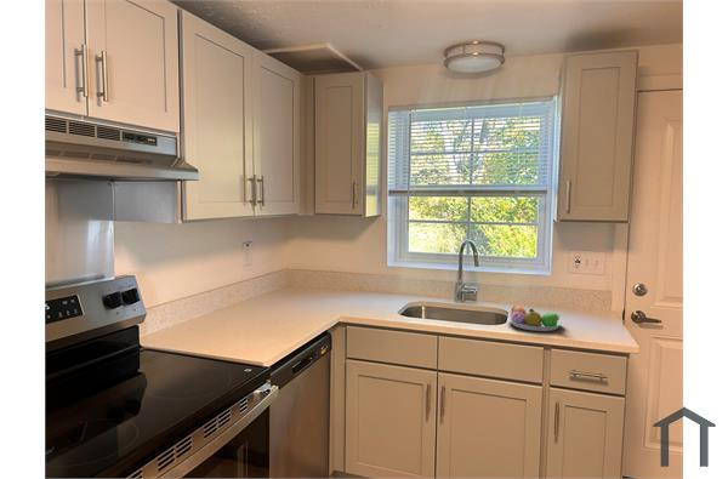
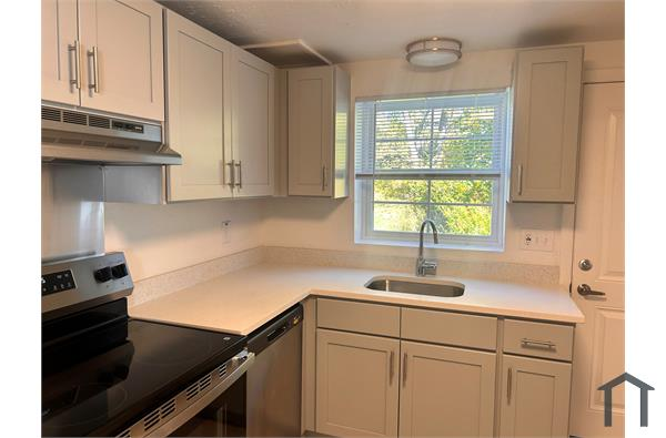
- fruit bowl [507,304,564,332]
